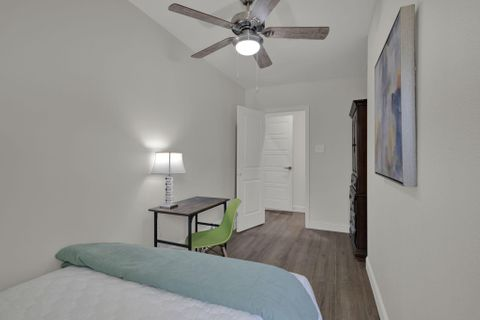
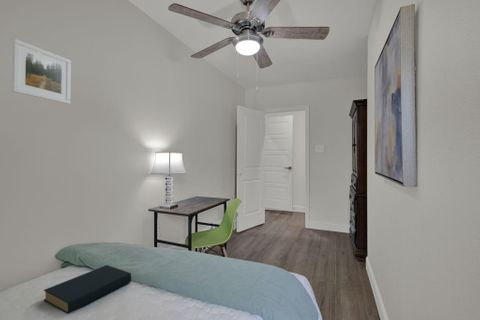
+ hardback book [43,264,132,315]
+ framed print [11,38,72,105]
